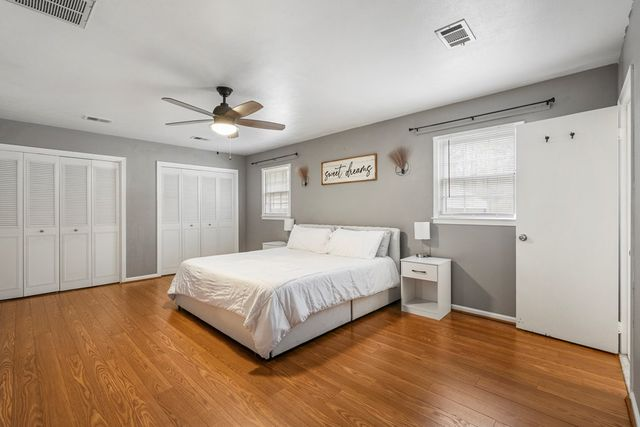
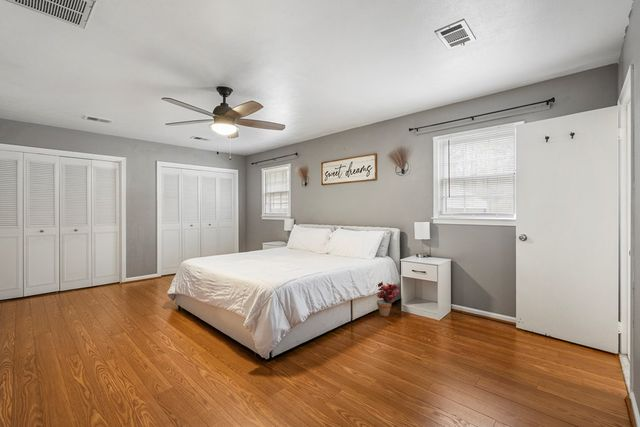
+ potted plant [376,280,400,318]
